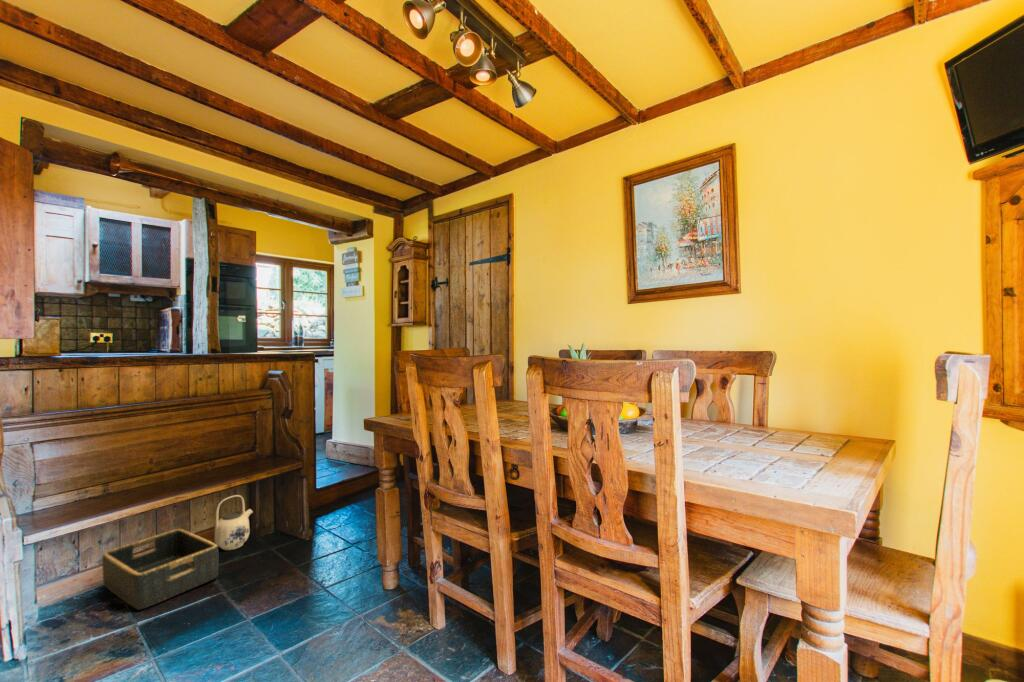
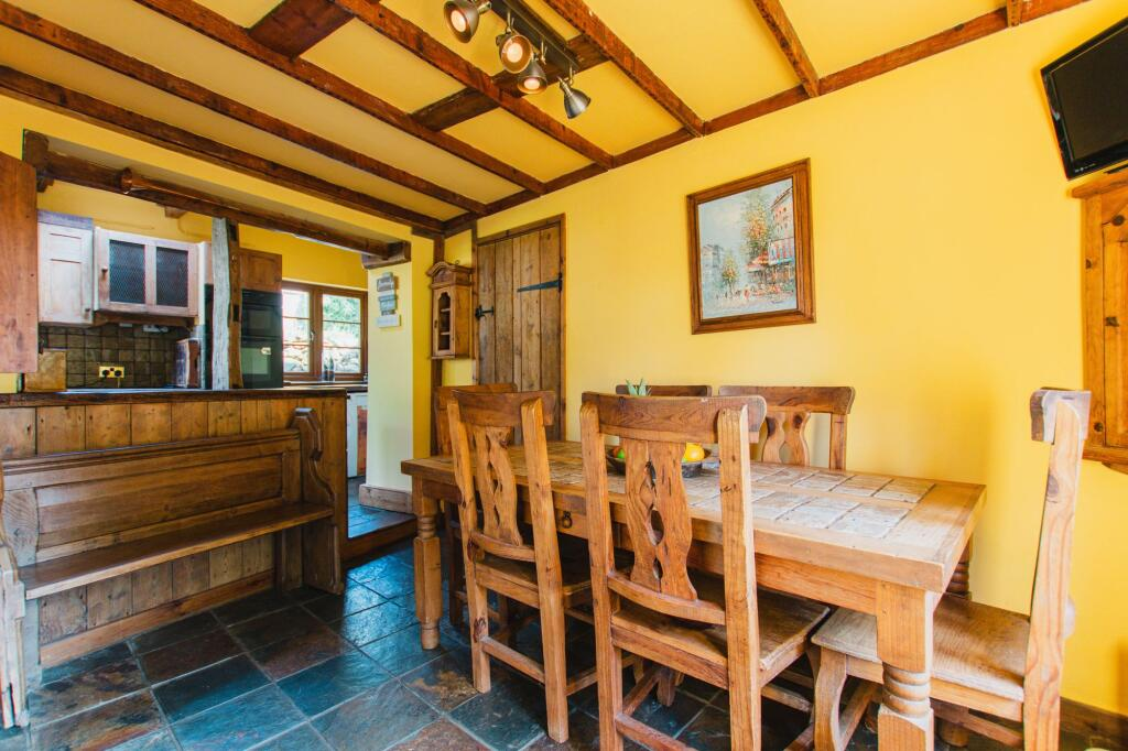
- teapot [214,494,254,551]
- basket [101,528,219,611]
